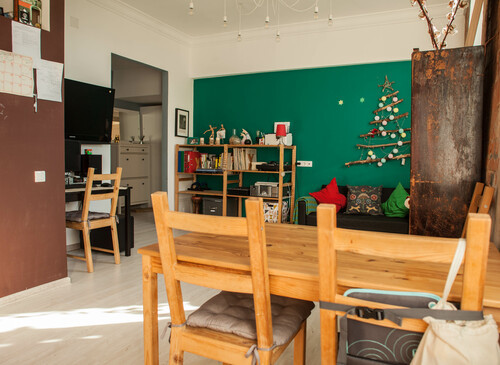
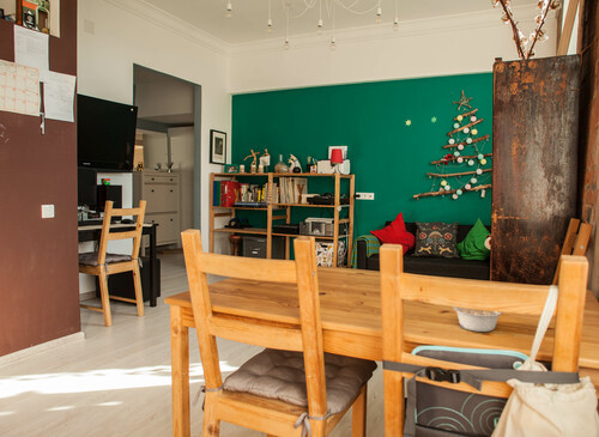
+ legume [452,305,503,333]
